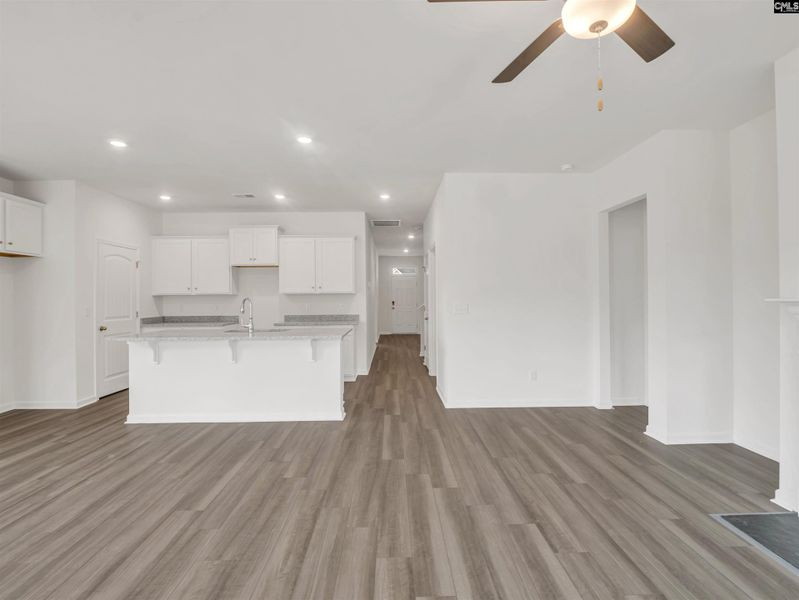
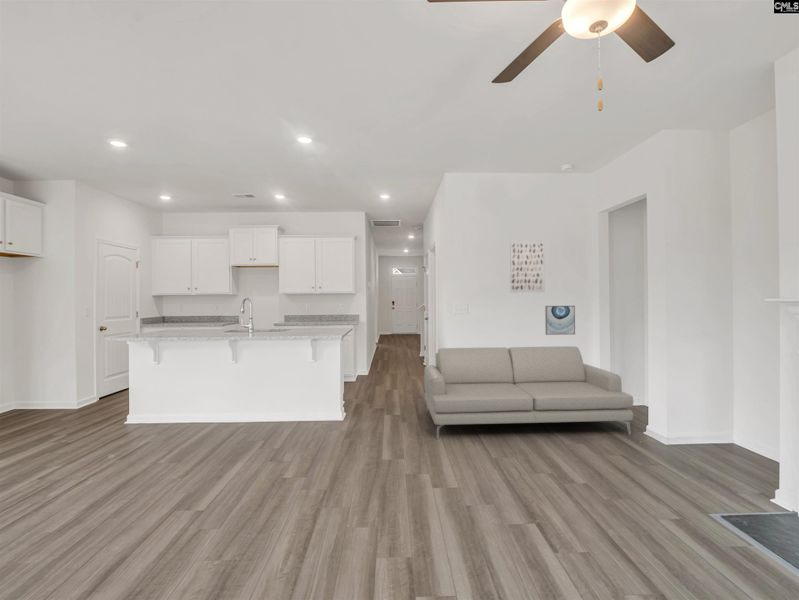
+ wall art [544,305,576,336]
+ sofa [423,345,634,441]
+ wall art [509,241,546,293]
